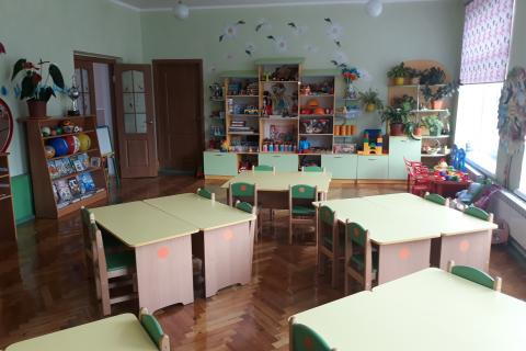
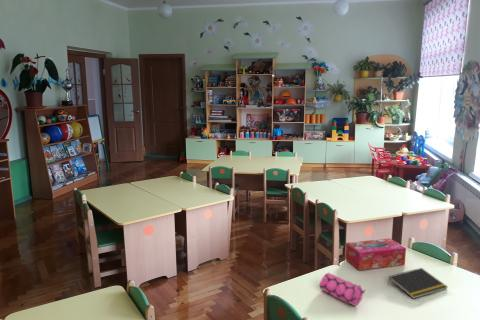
+ notepad [387,267,449,300]
+ tissue box [344,237,407,271]
+ pencil case [319,272,366,307]
